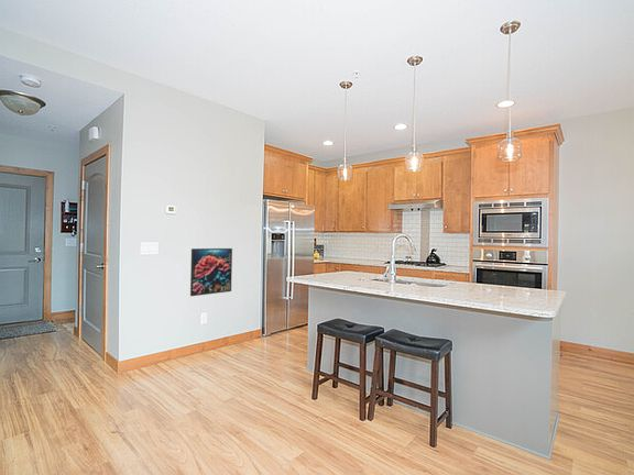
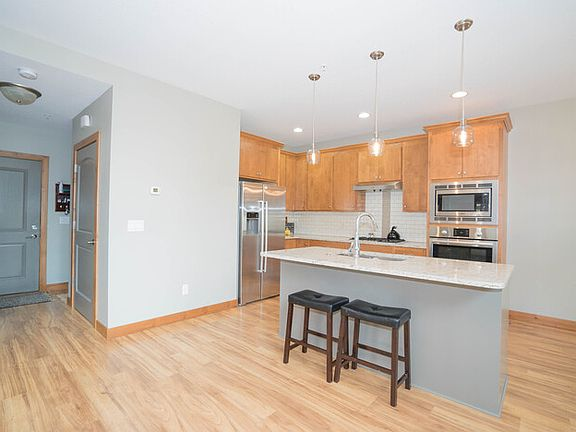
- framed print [189,247,233,297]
